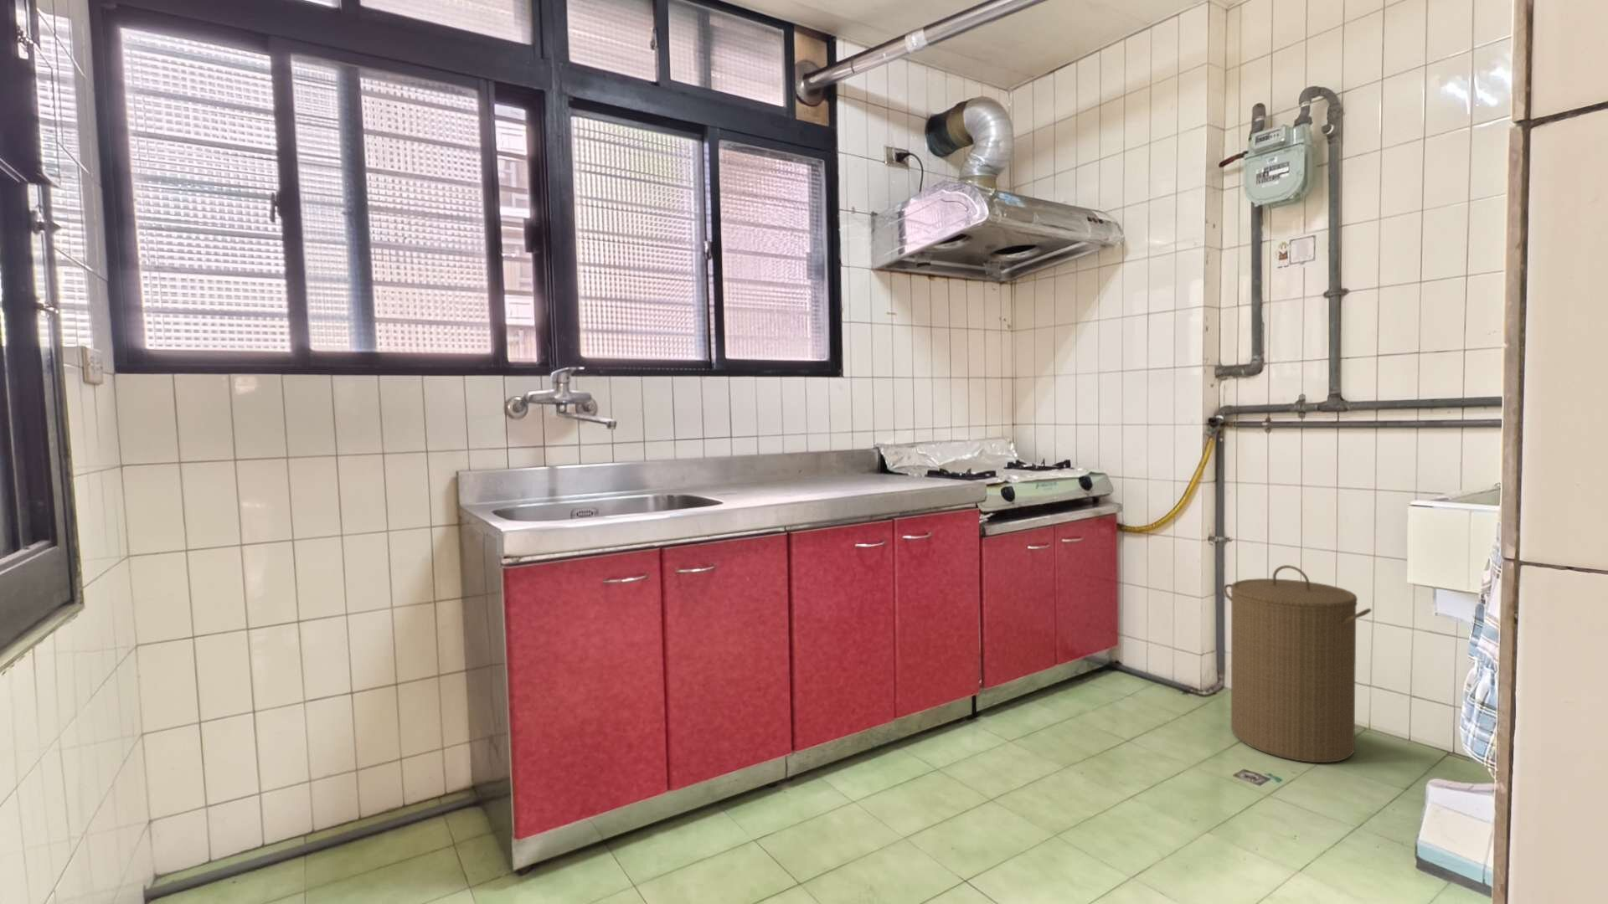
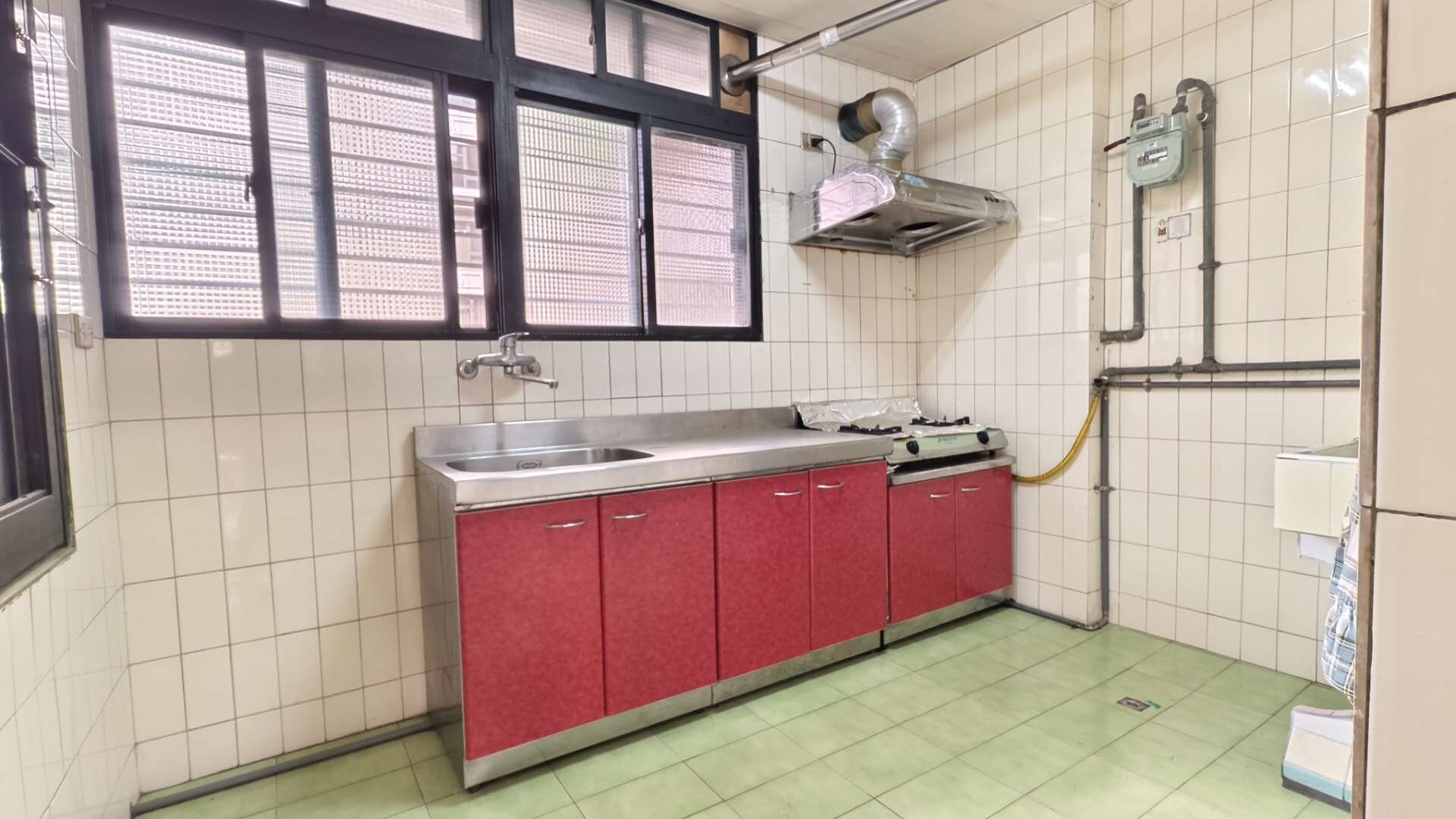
- laundry hamper [1223,564,1373,764]
